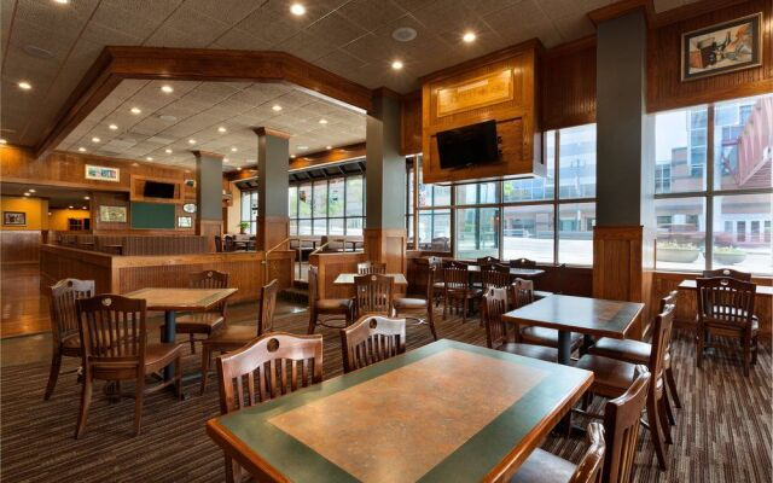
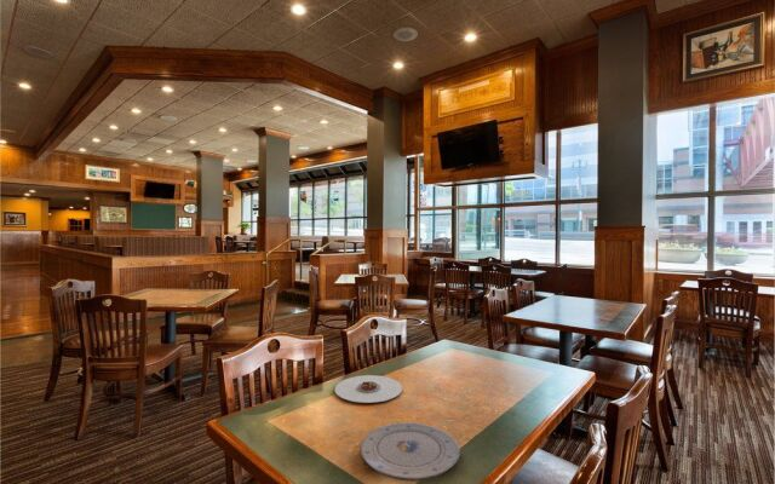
+ plate [334,374,403,404]
+ plate [360,421,461,483]
